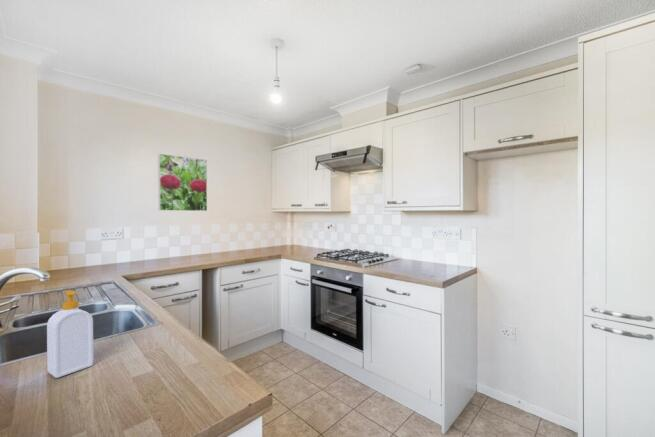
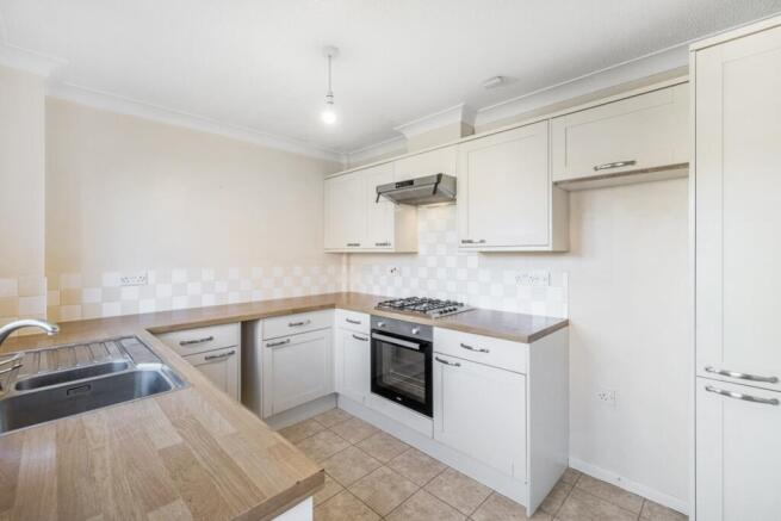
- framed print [157,153,208,212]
- soap bottle [46,290,94,379]
